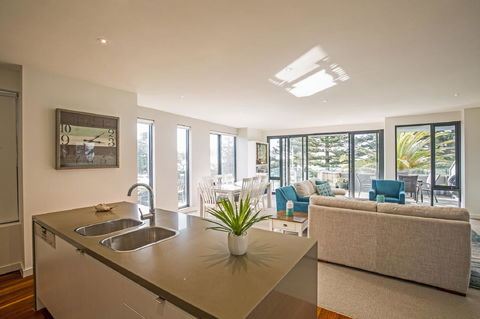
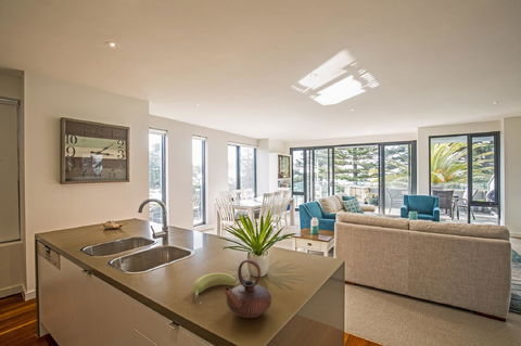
+ banana [192,272,238,300]
+ teapot [224,258,272,319]
